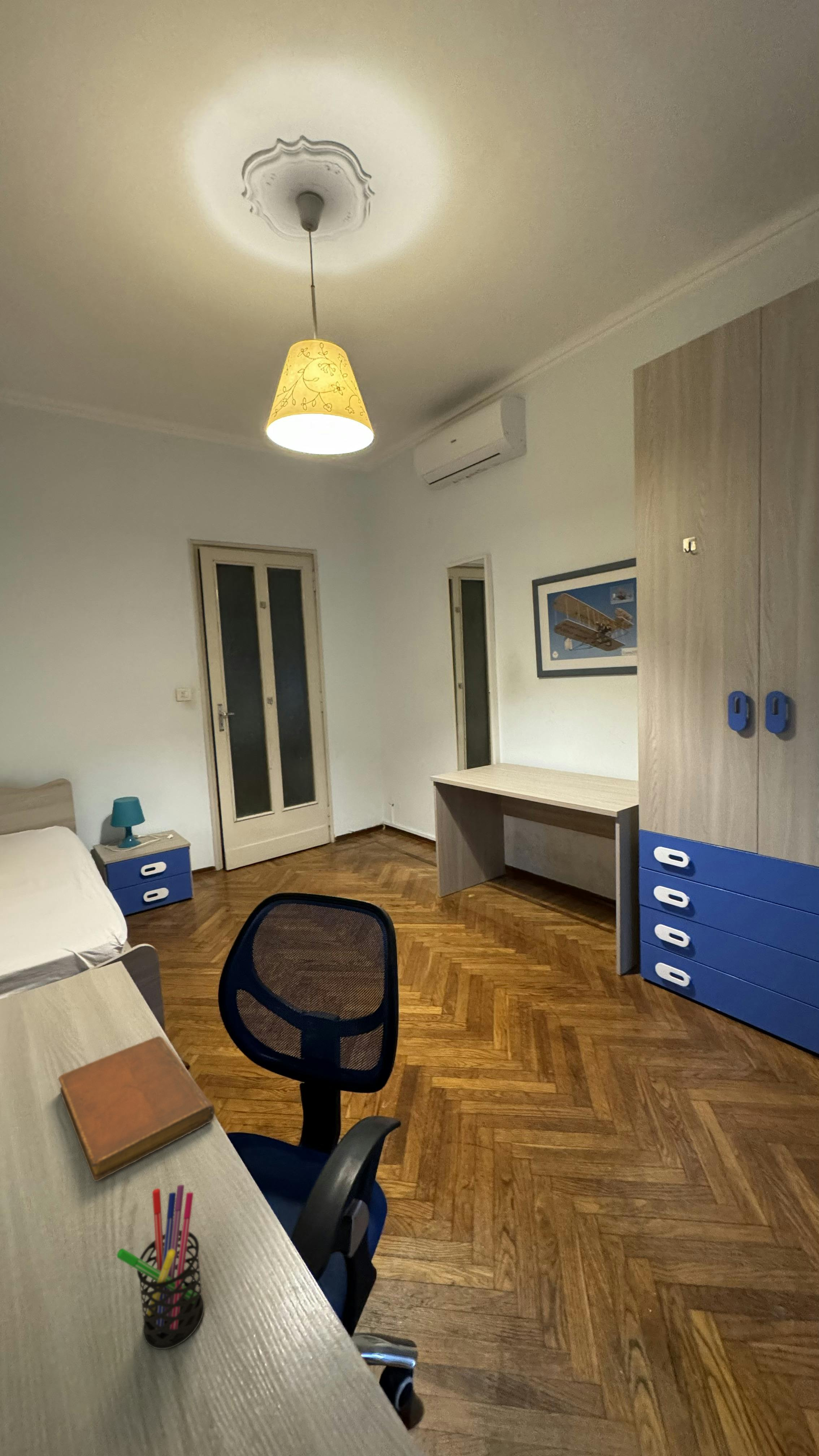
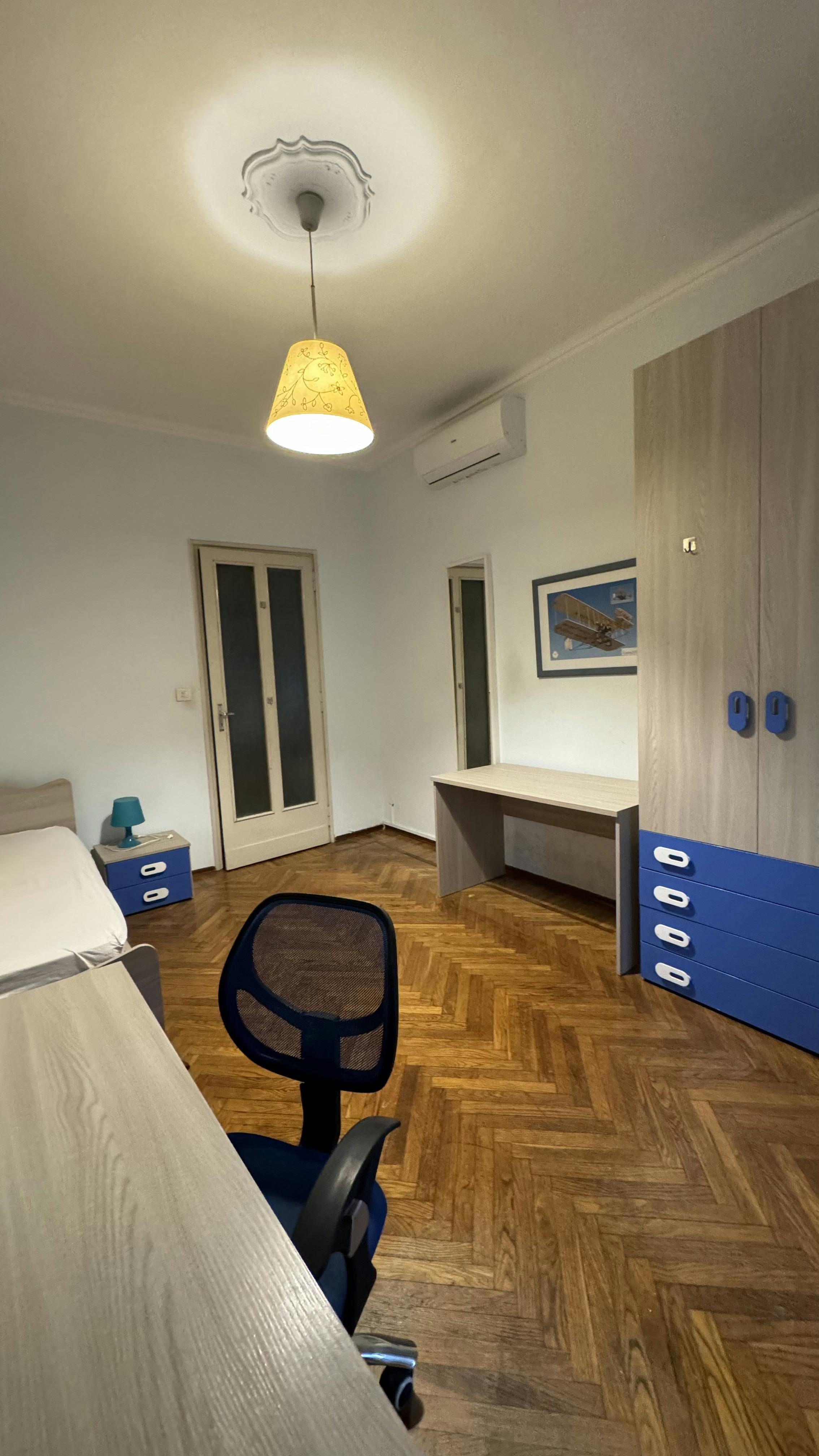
- pen holder [116,1184,205,1349]
- notebook [58,1036,215,1182]
